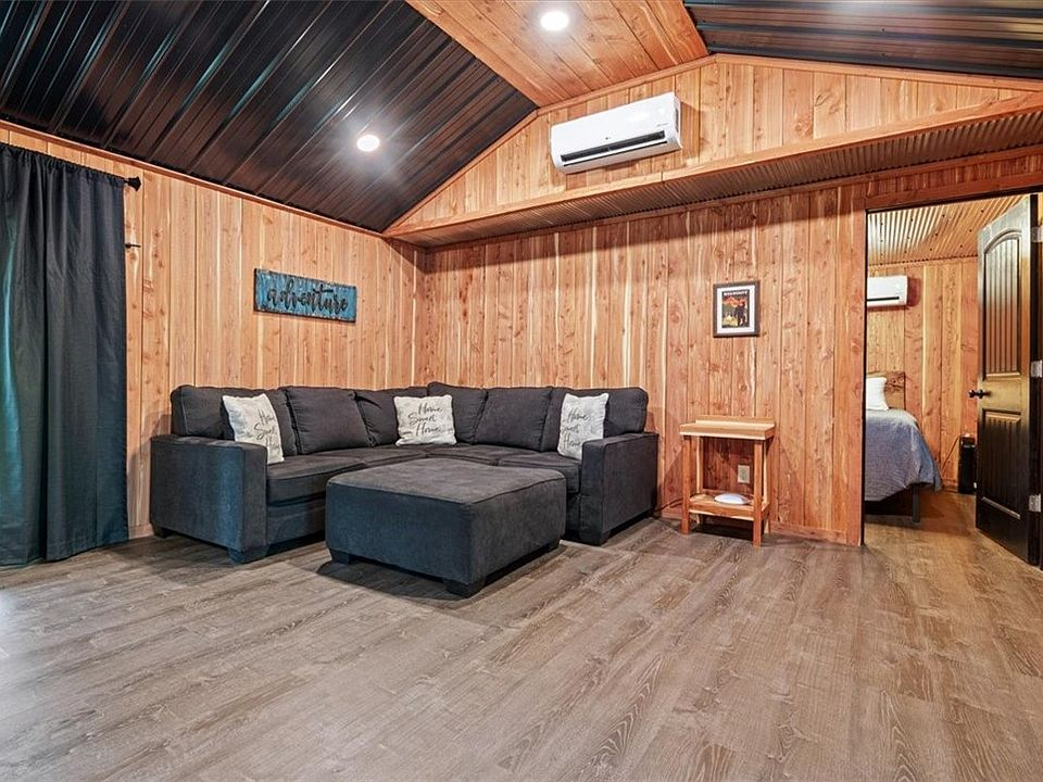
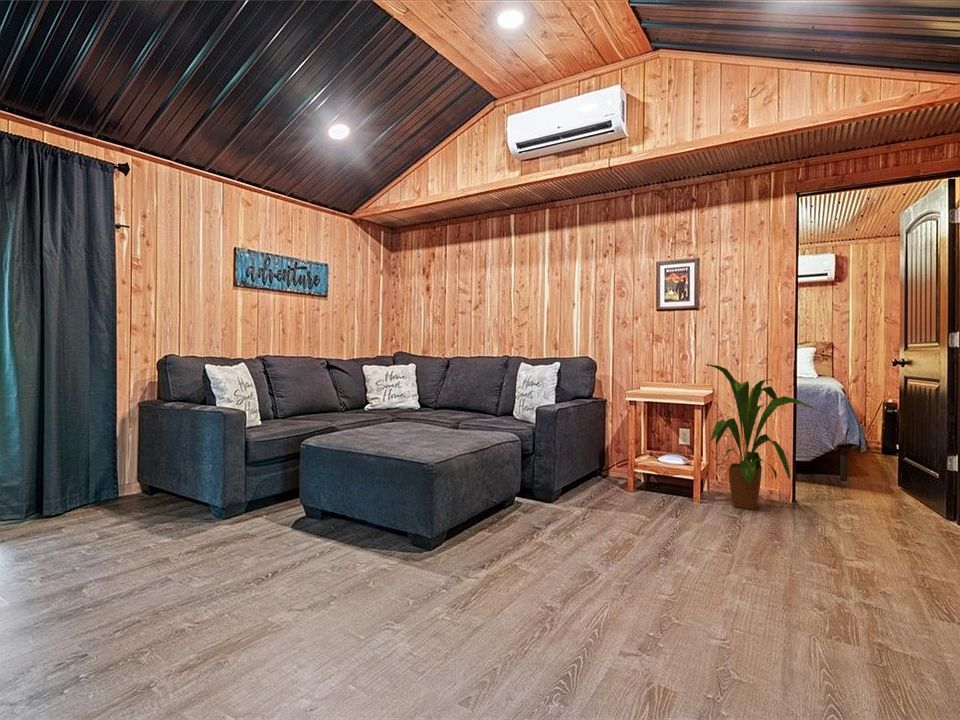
+ house plant [704,363,817,511]
